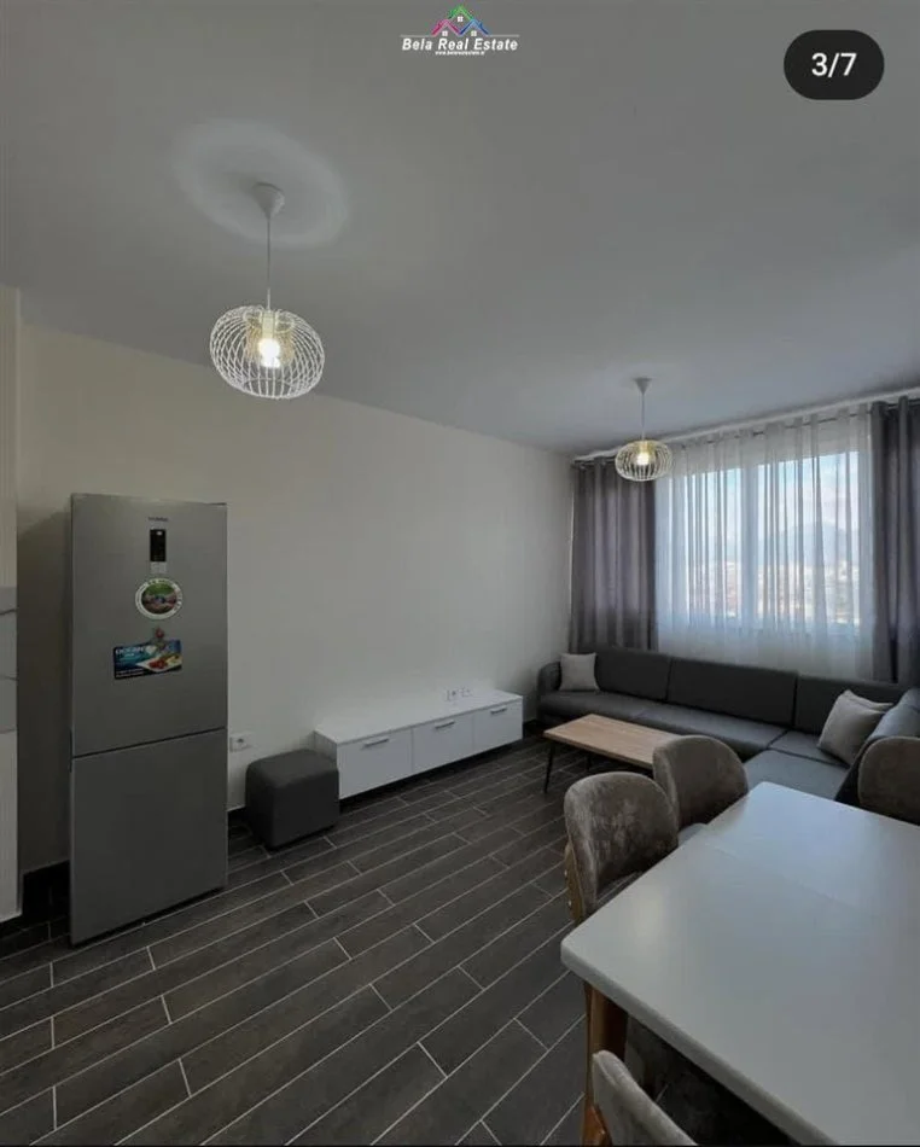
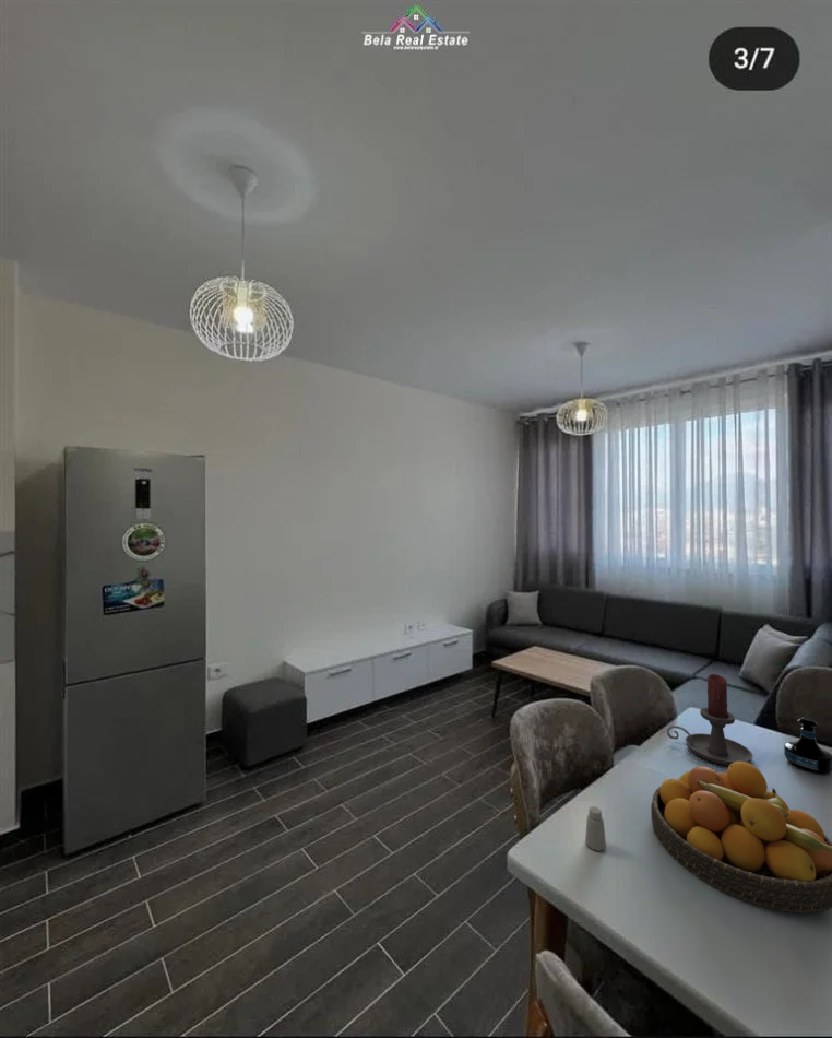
+ fruit bowl [650,762,832,913]
+ candle holder [666,673,753,767]
+ tequila bottle [783,717,832,775]
+ saltshaker [584,805,607,852]
